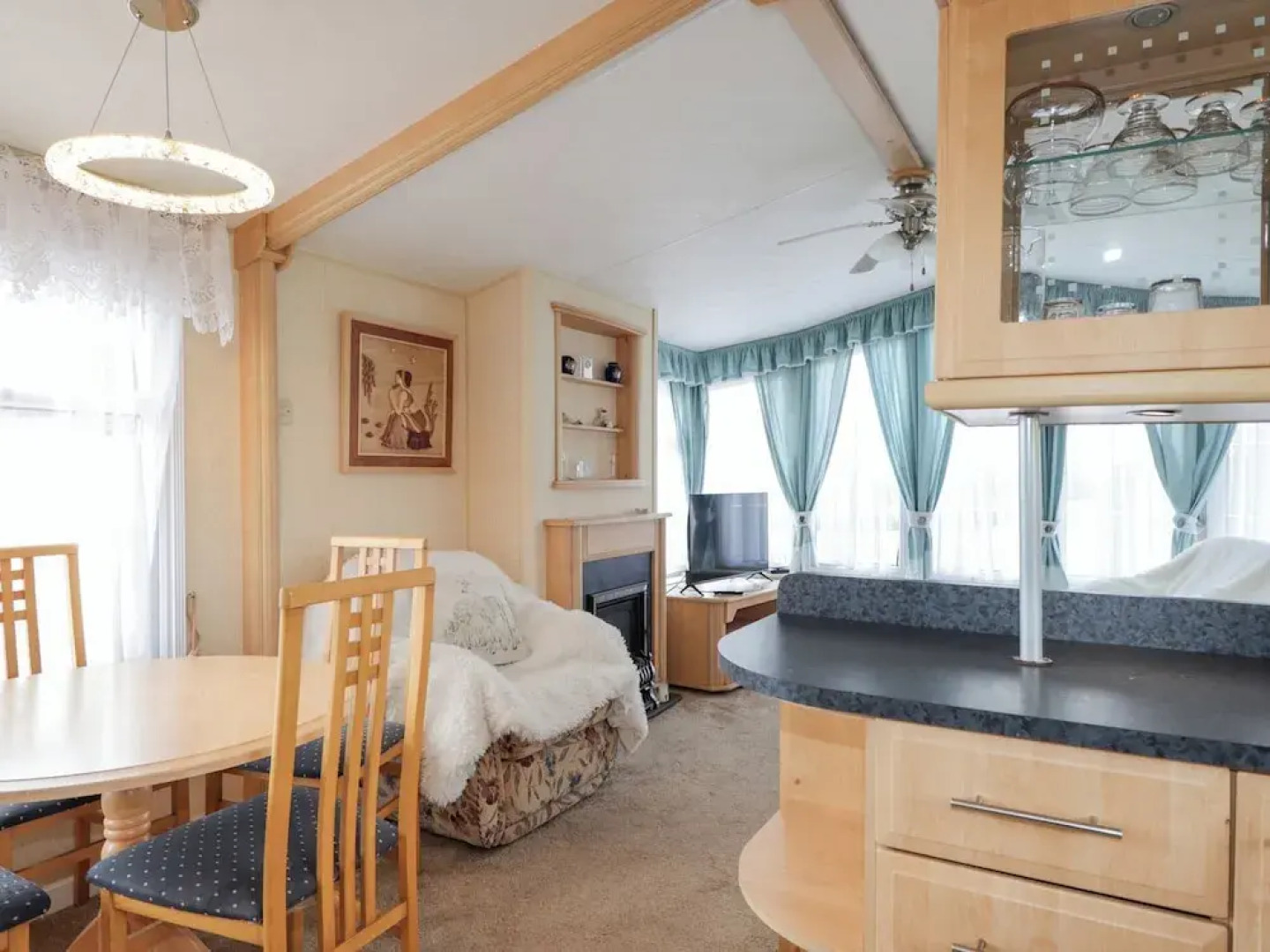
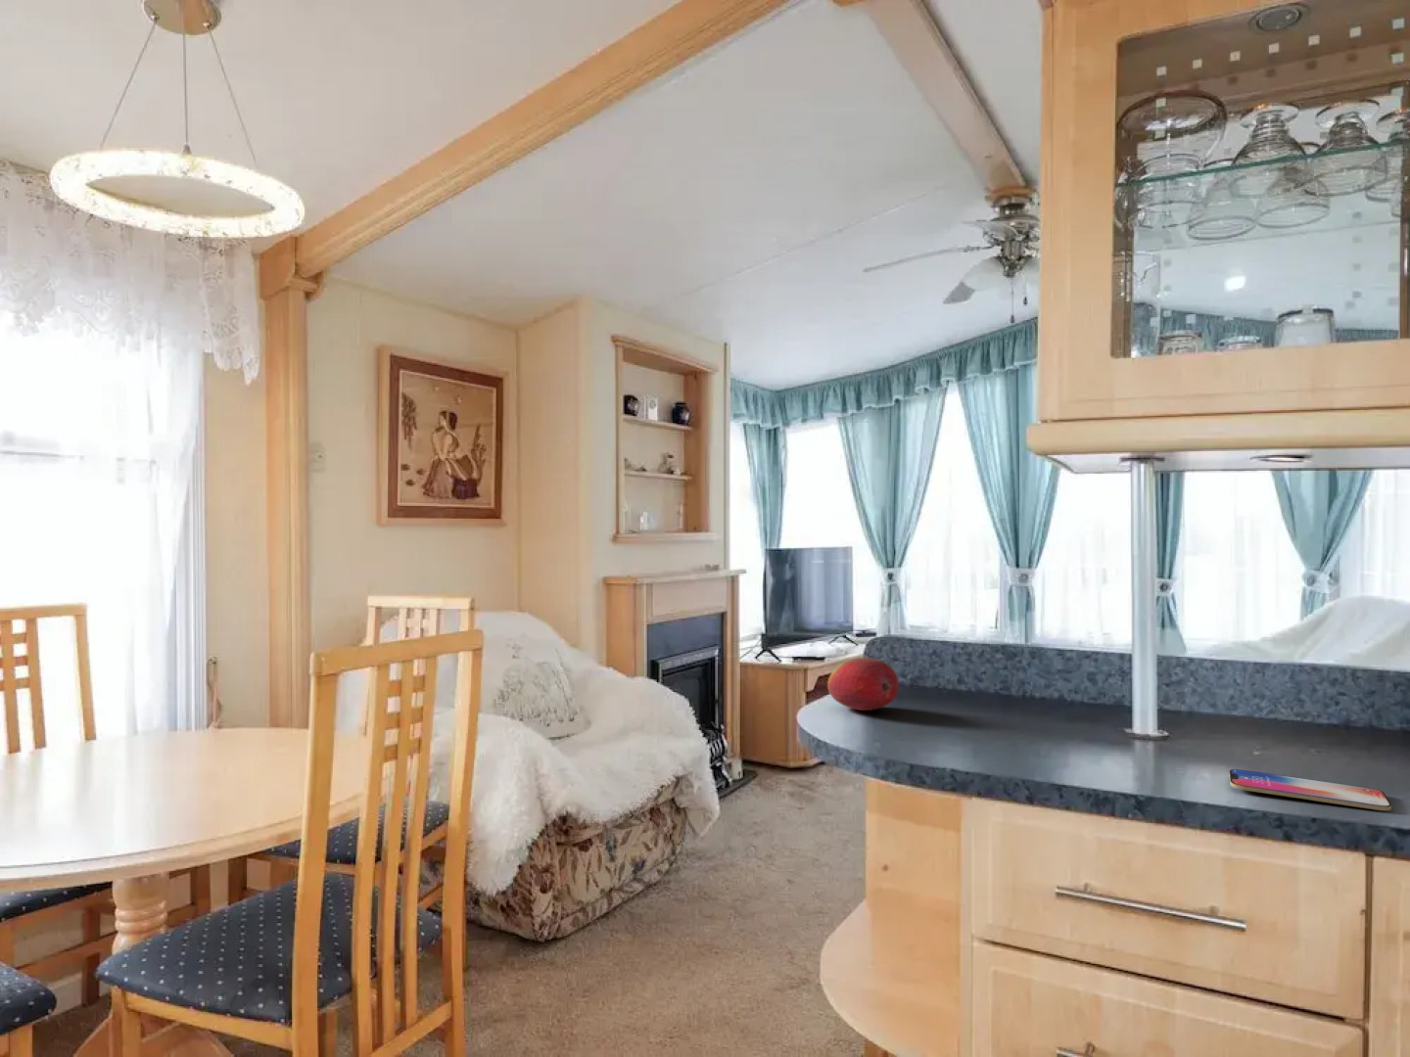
+ fruit [826,656,900,712]
+ smartphone [1228,768,1392,812]
